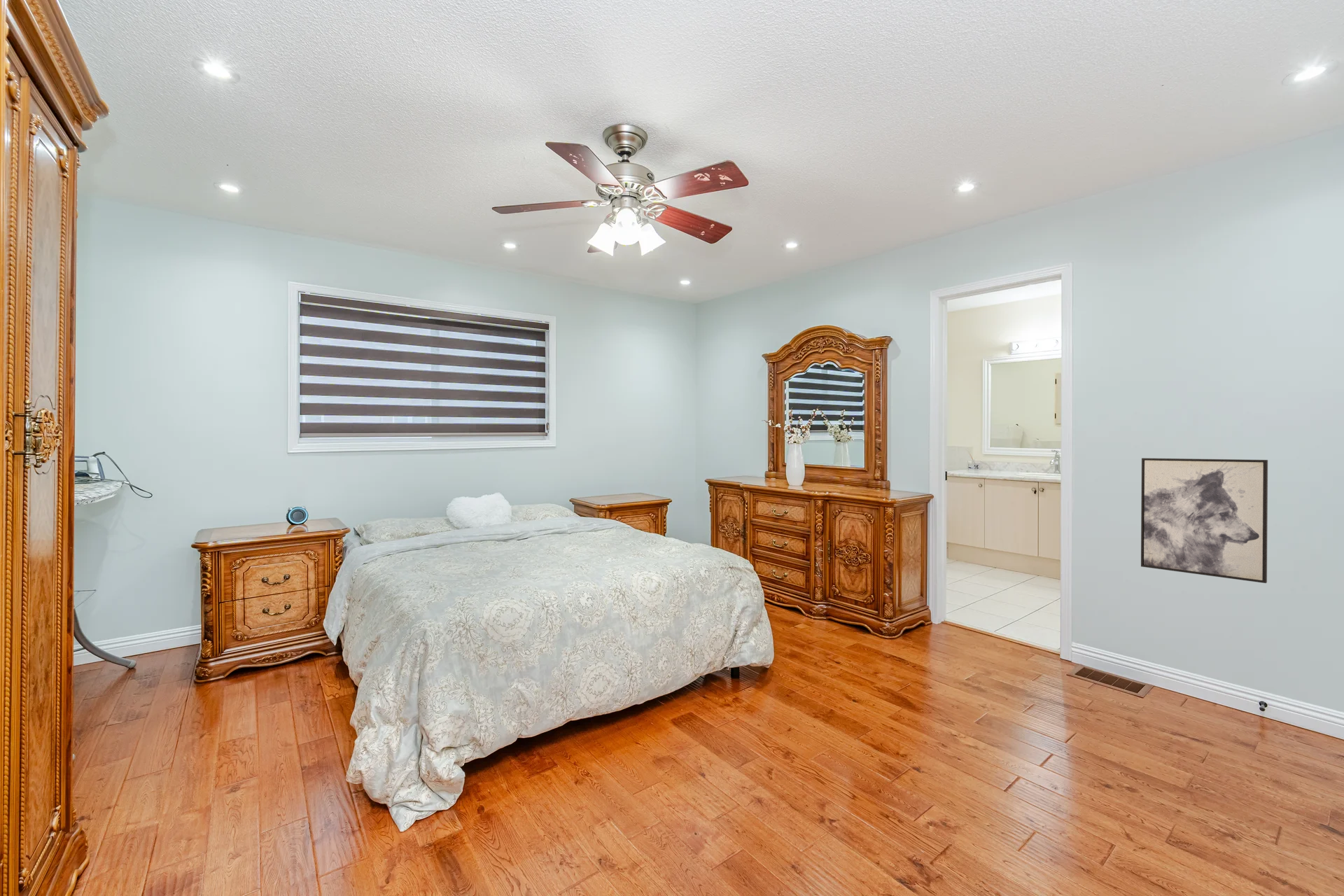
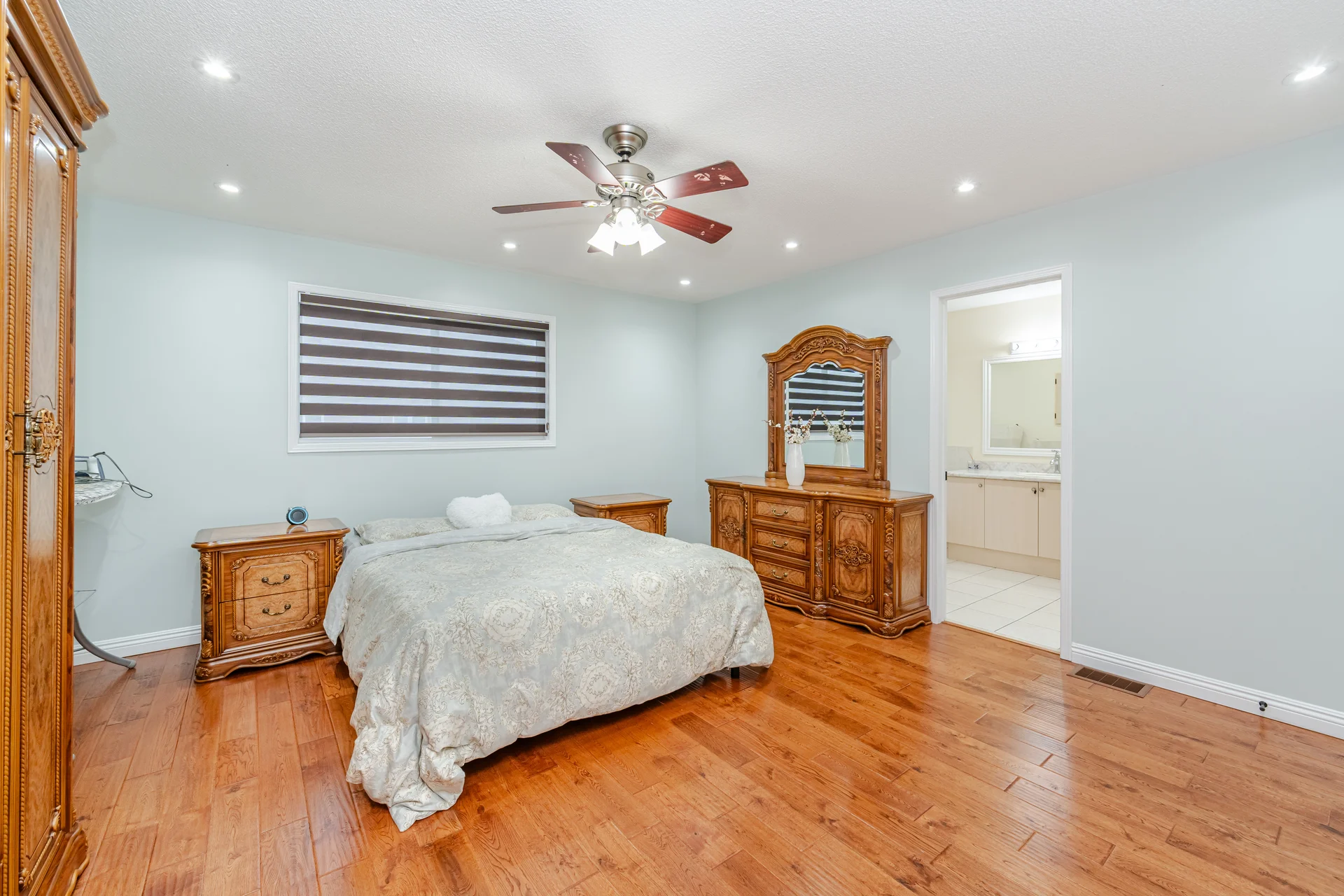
- wall art [1140,457,1268,584]
